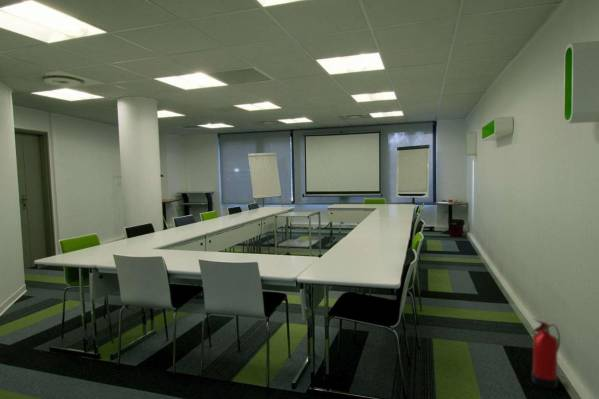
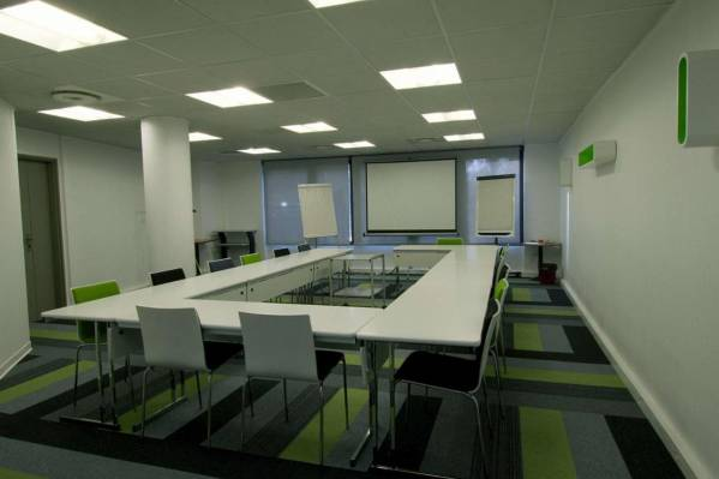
- fire extinguisher [530,318,561,390]
